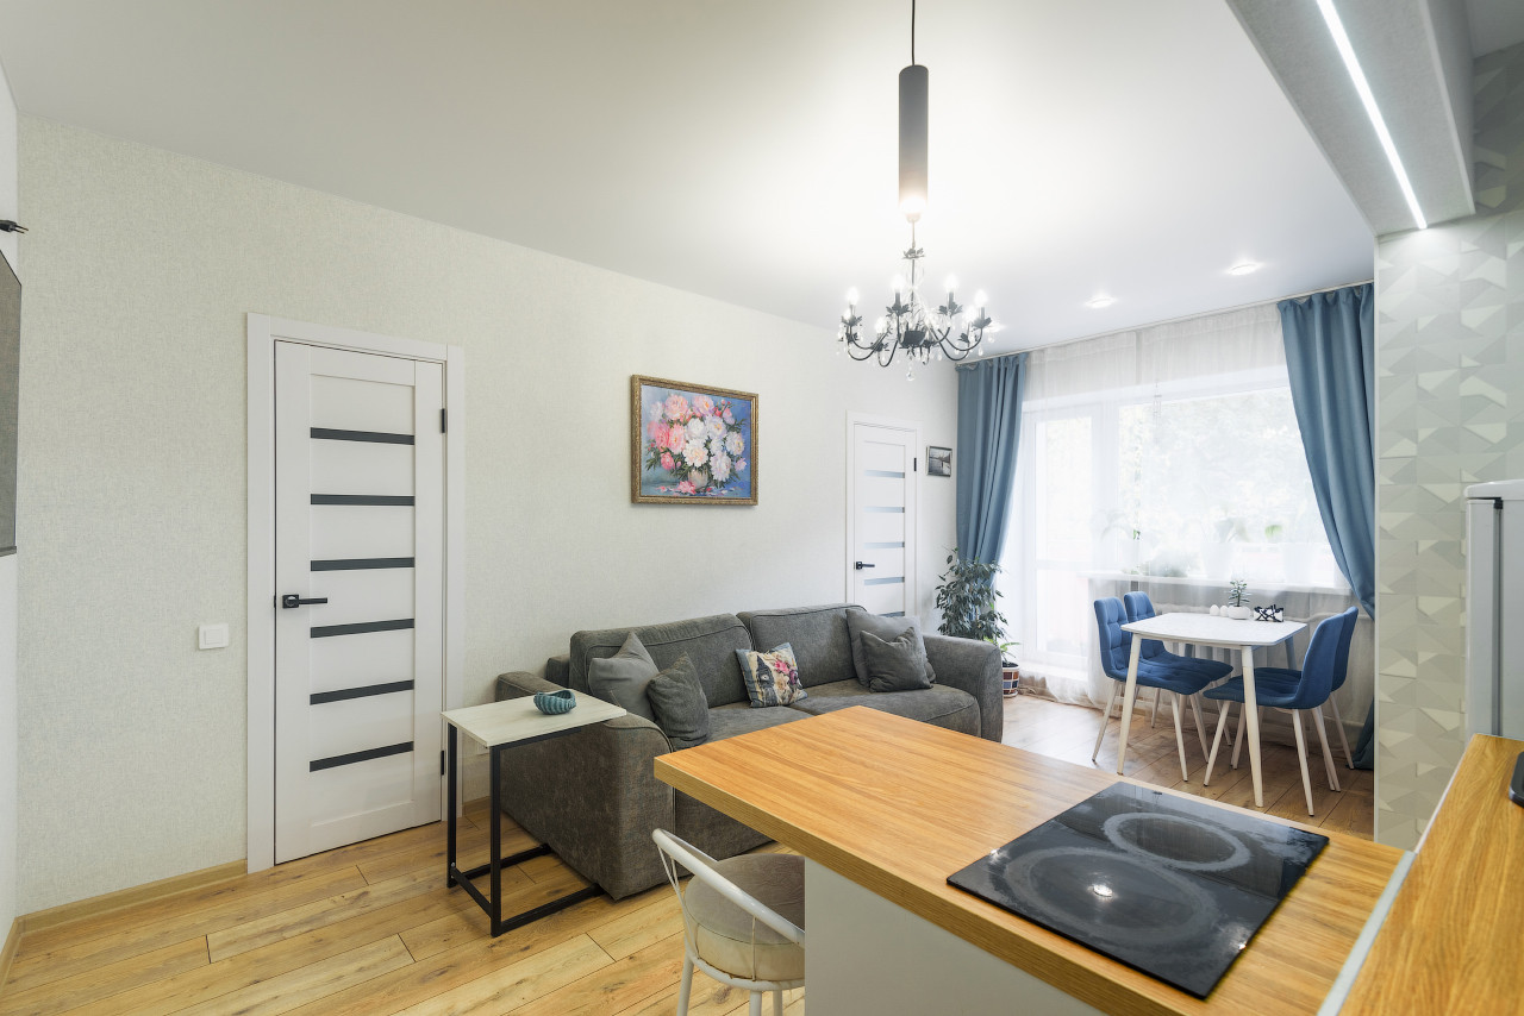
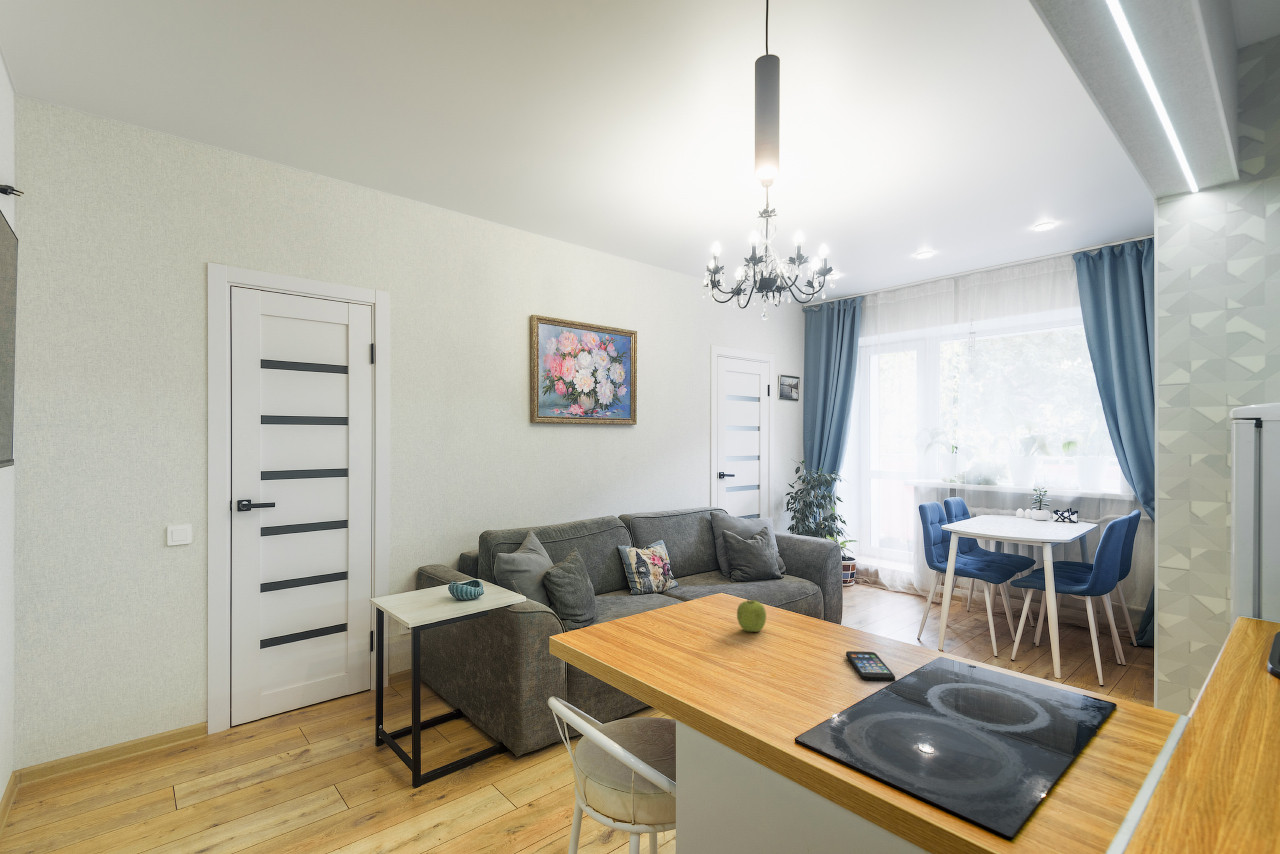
+ fruit [736,599,767,633]
+ smartphone [845,650,896,682]
